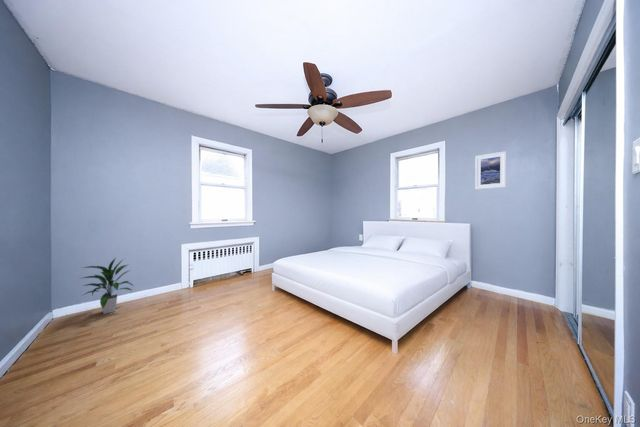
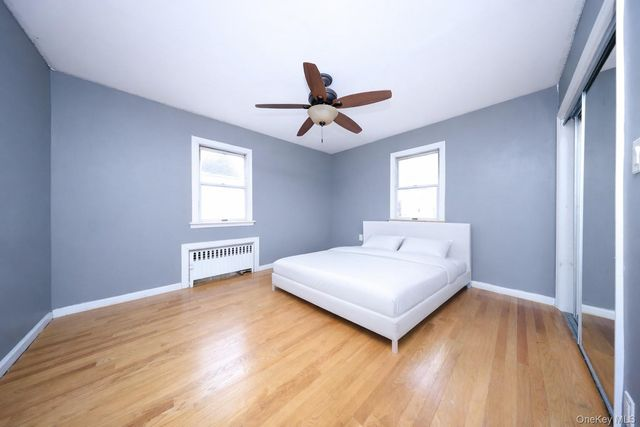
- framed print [474,150,507,190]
- indoor plant [78,256,134,315]
